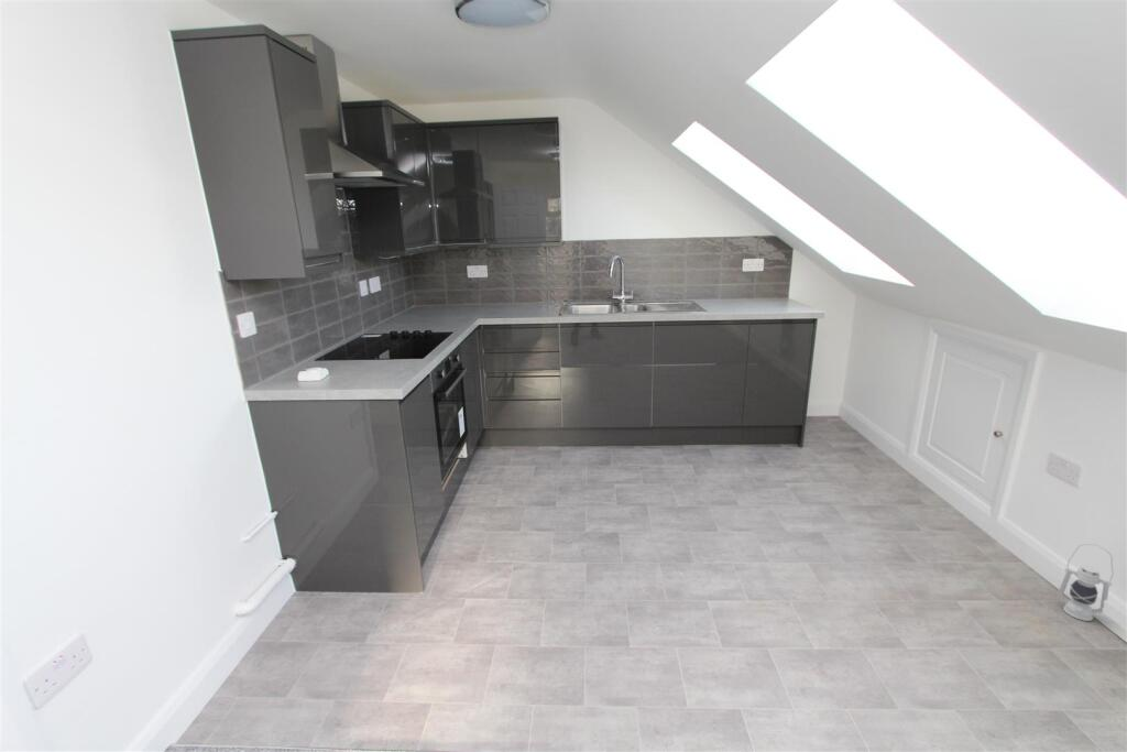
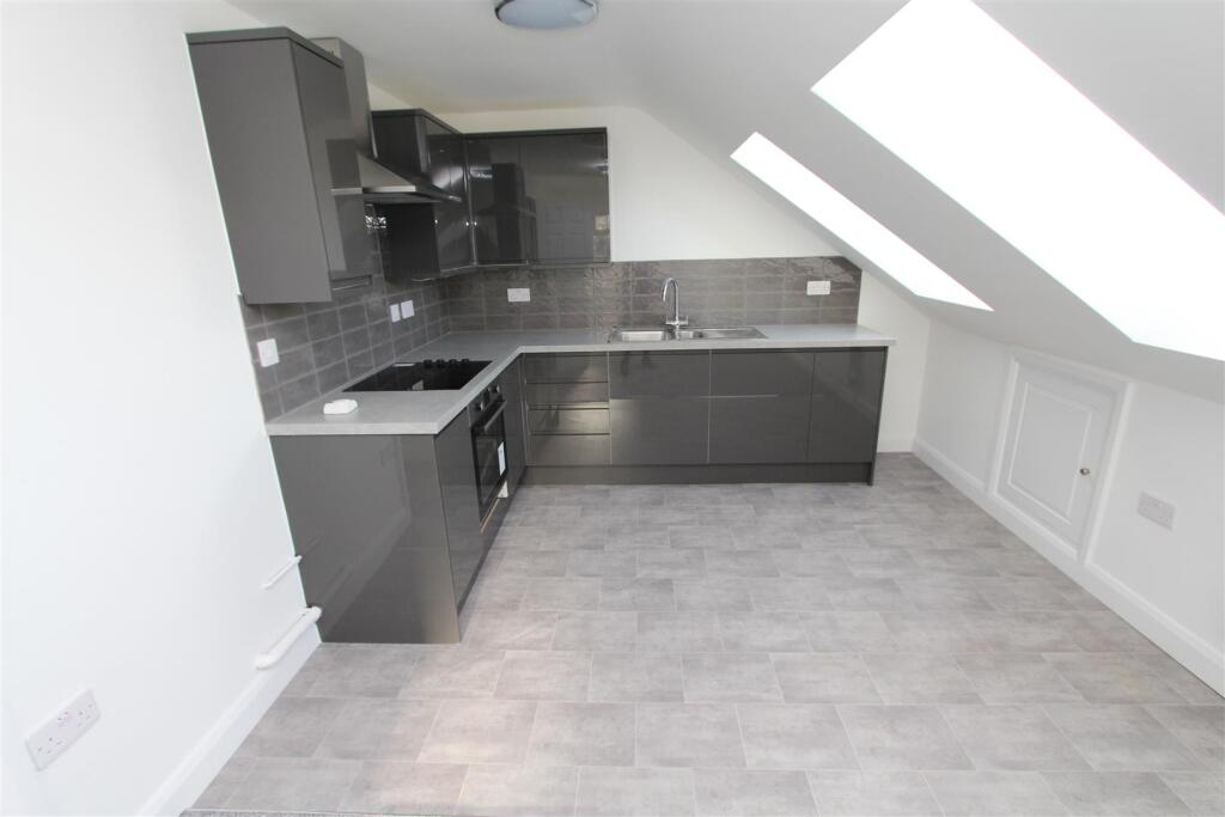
- lantern [1057,543,1115,622]
